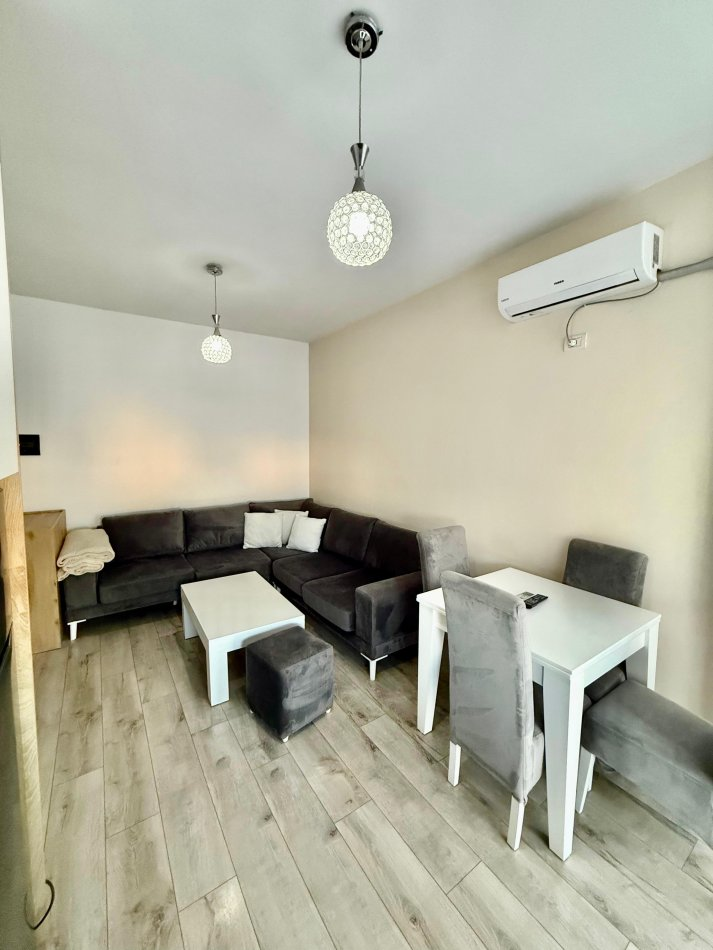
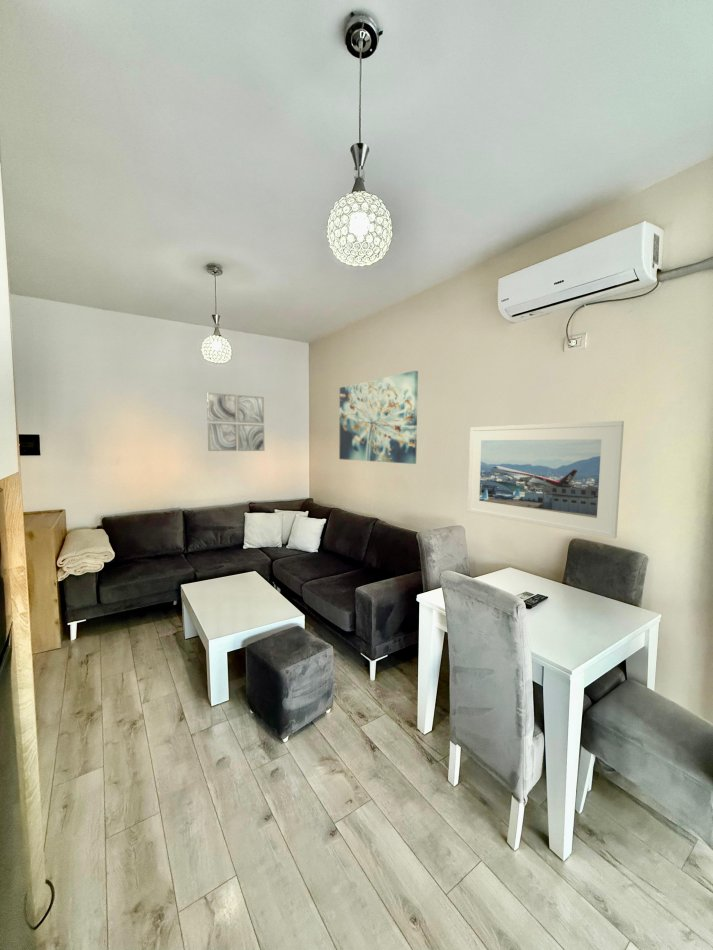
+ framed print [467,420,625,539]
+ wall art [338,370,419,465]
+ wall art [206,391,265,452]
